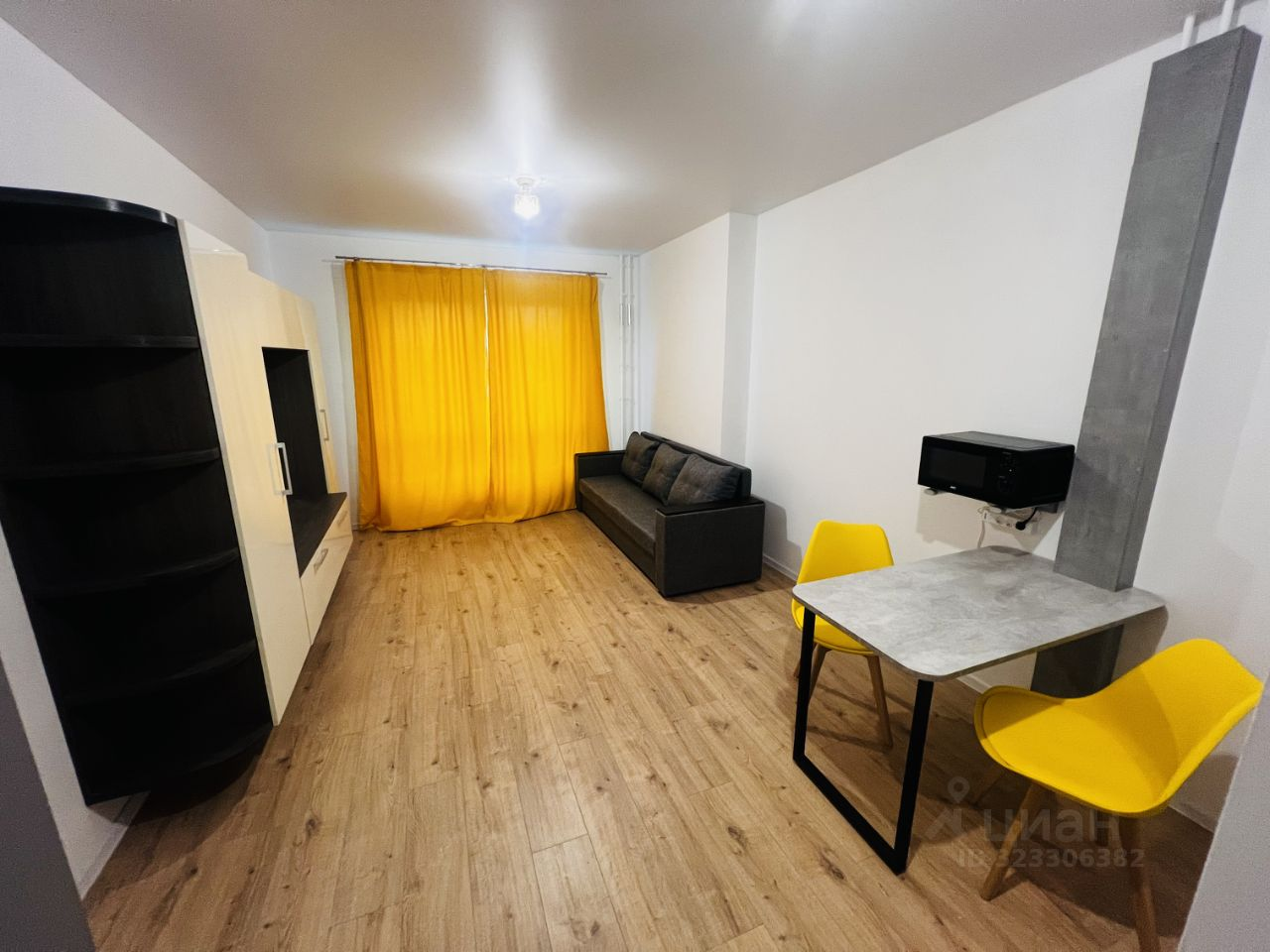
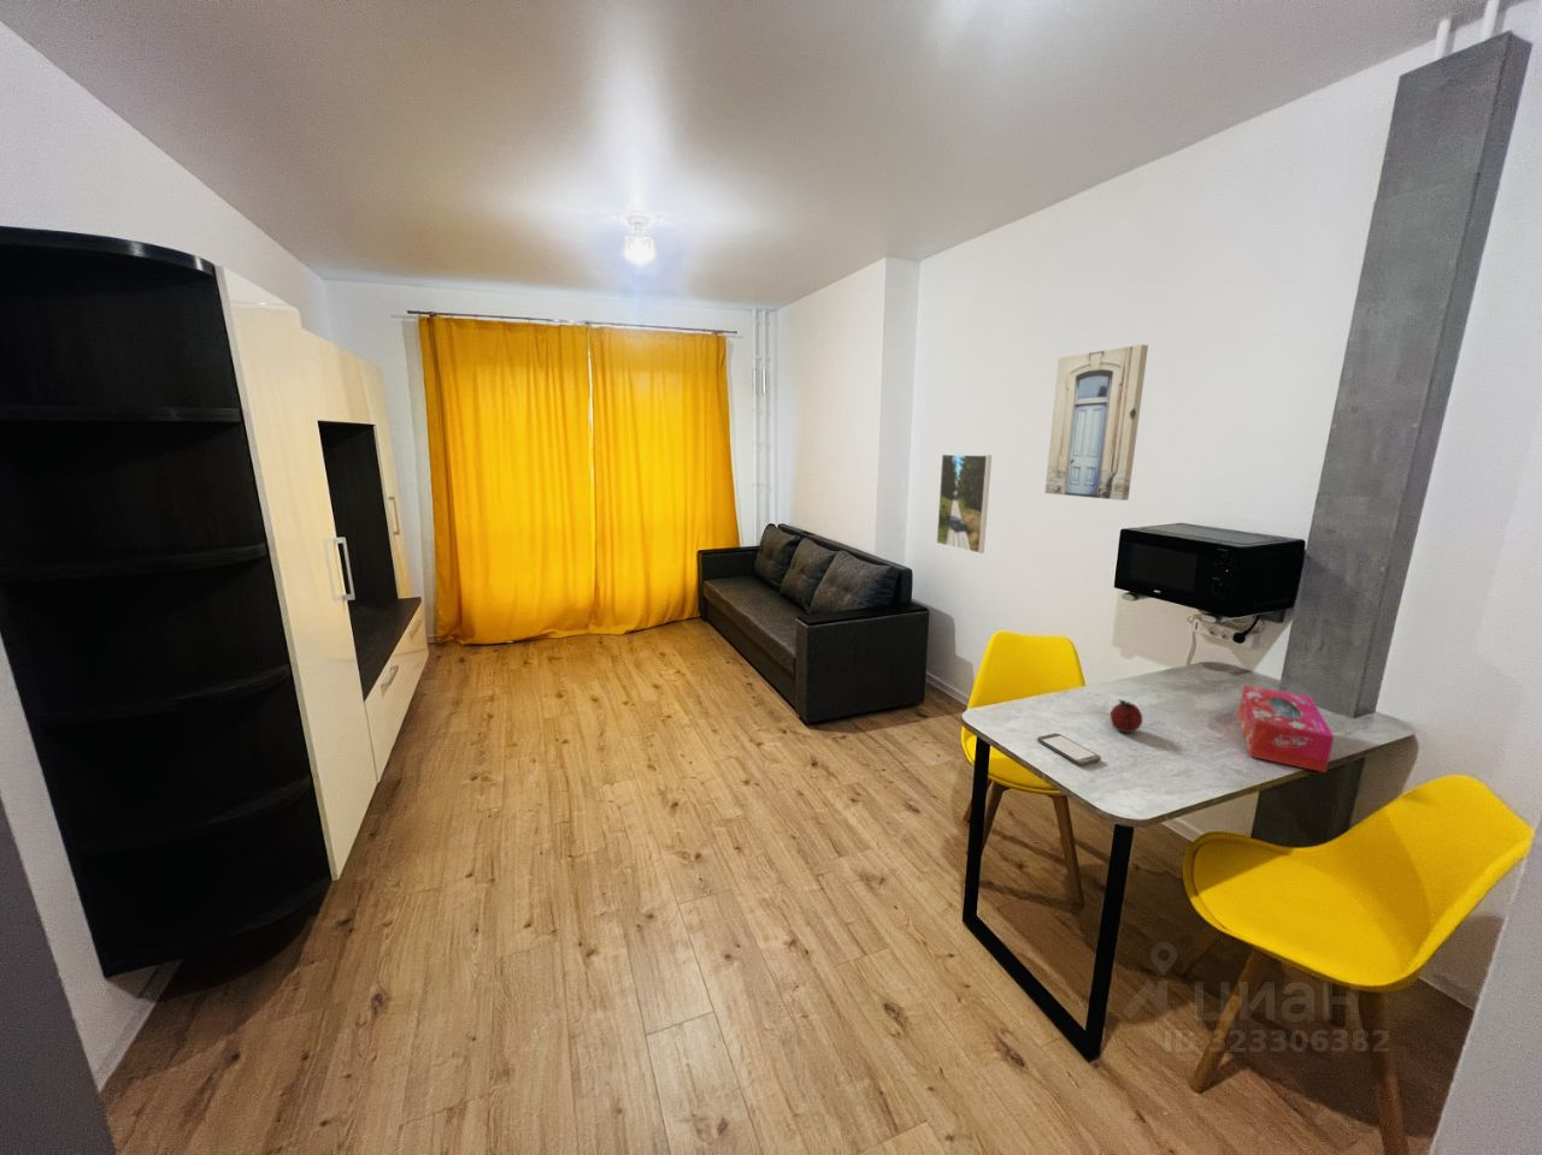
+ fruit [1110,699,1144,734]
+ smartphone [1036,733,1102,767]
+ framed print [935,453,993,554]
+ tissue box [1237,683,1334,774]
+ wall art [1043,345,1150,502]
